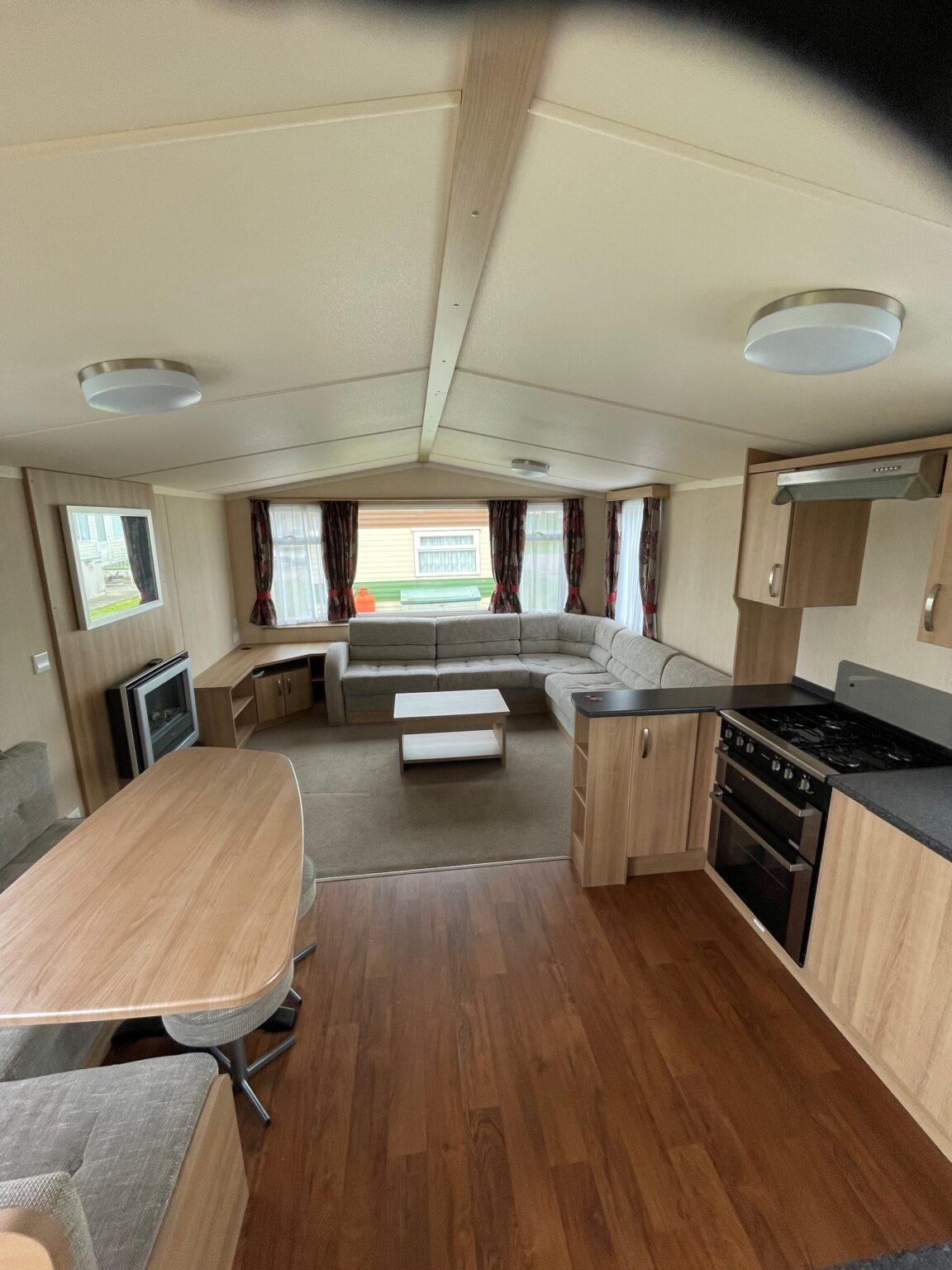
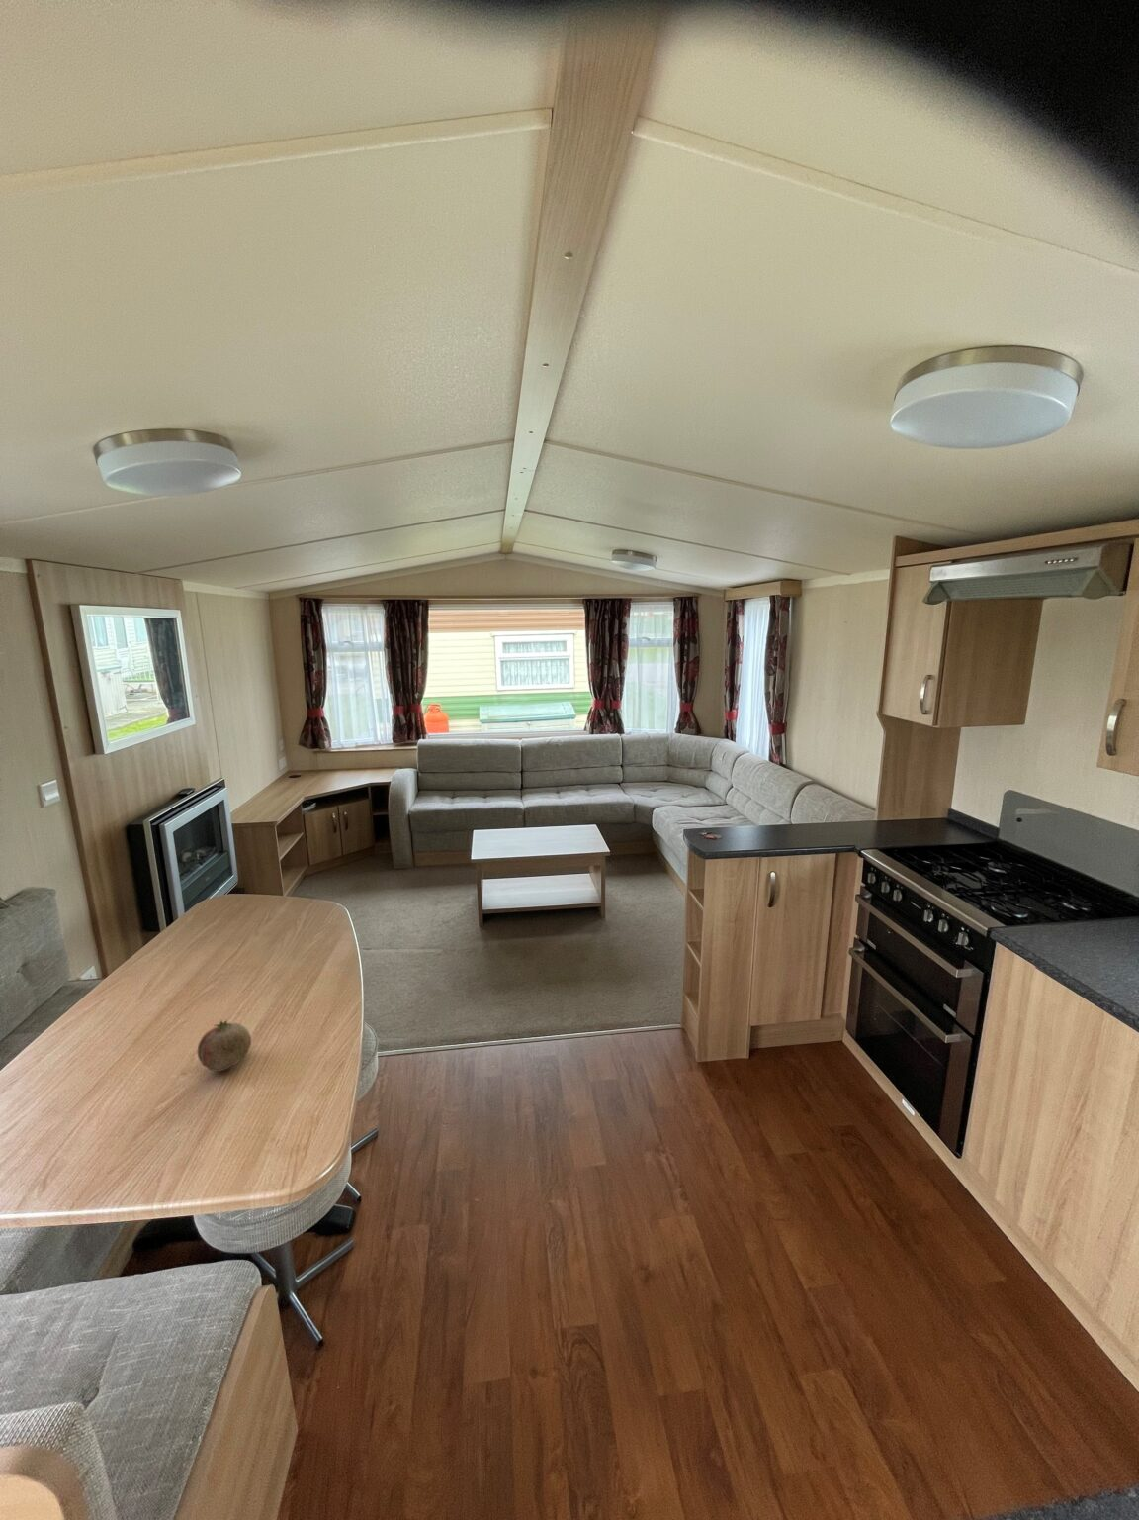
+ fruit [196,1020,252,1072]
